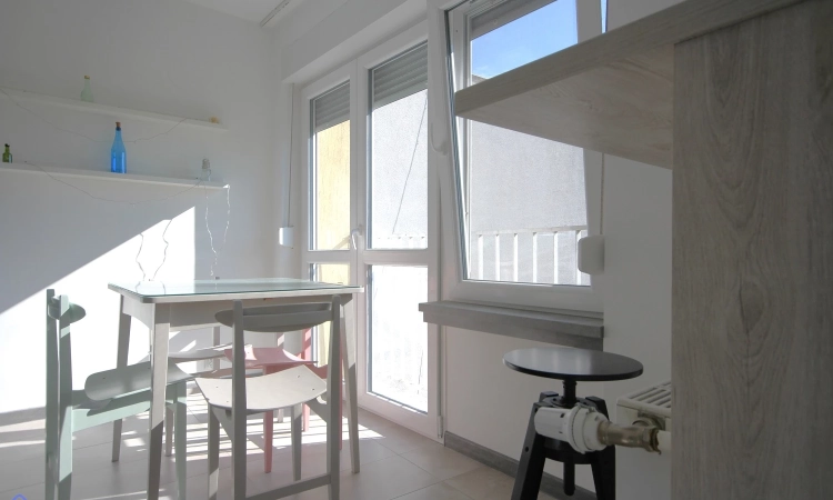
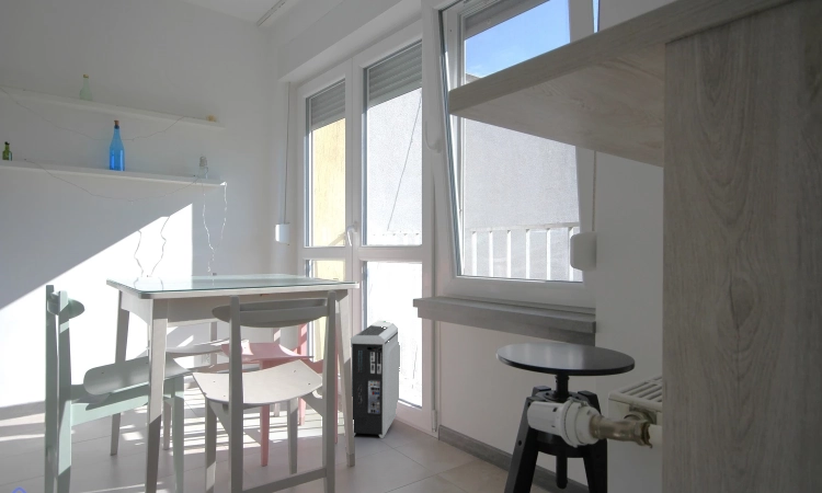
+ air purifier [350,320,400,439]
